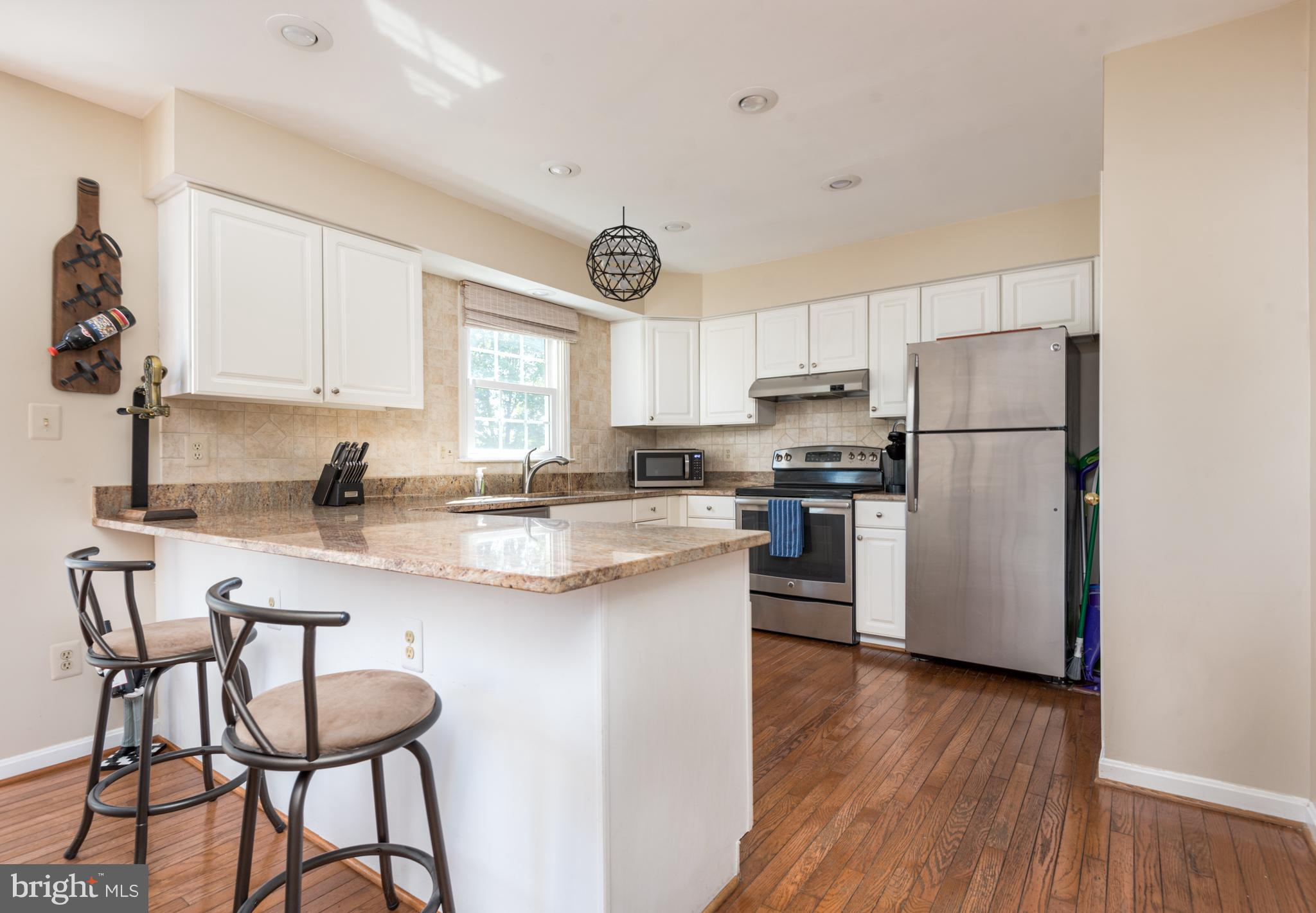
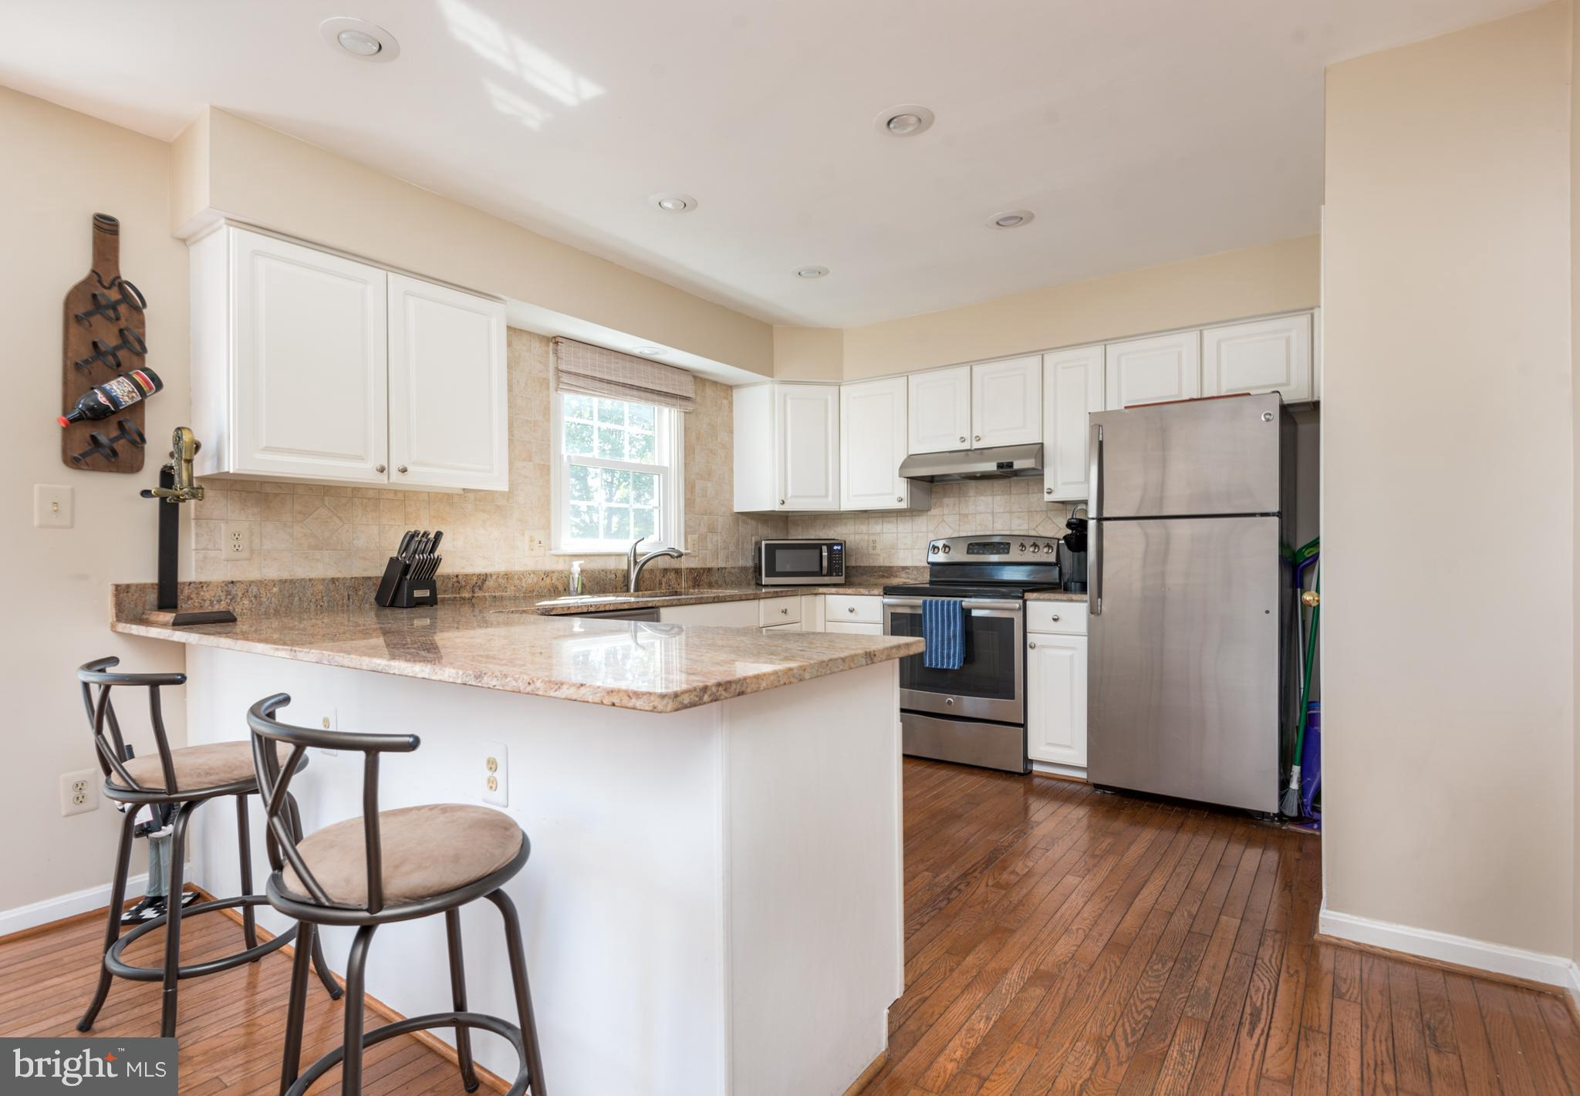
- pendant light [585,206,662,303]
